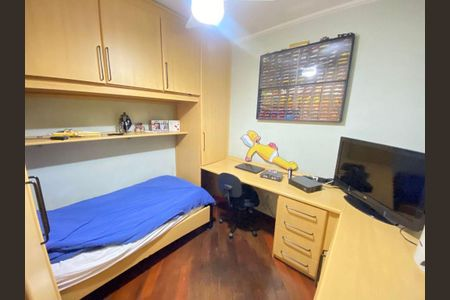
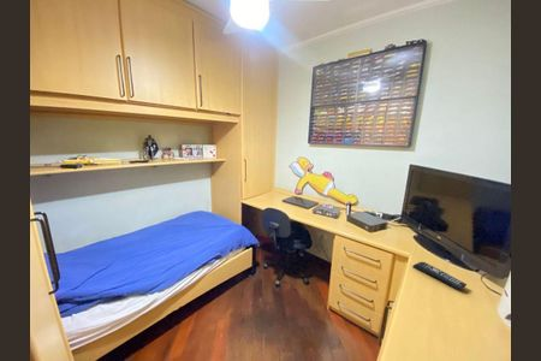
+ remote control [411,261,468,290]
